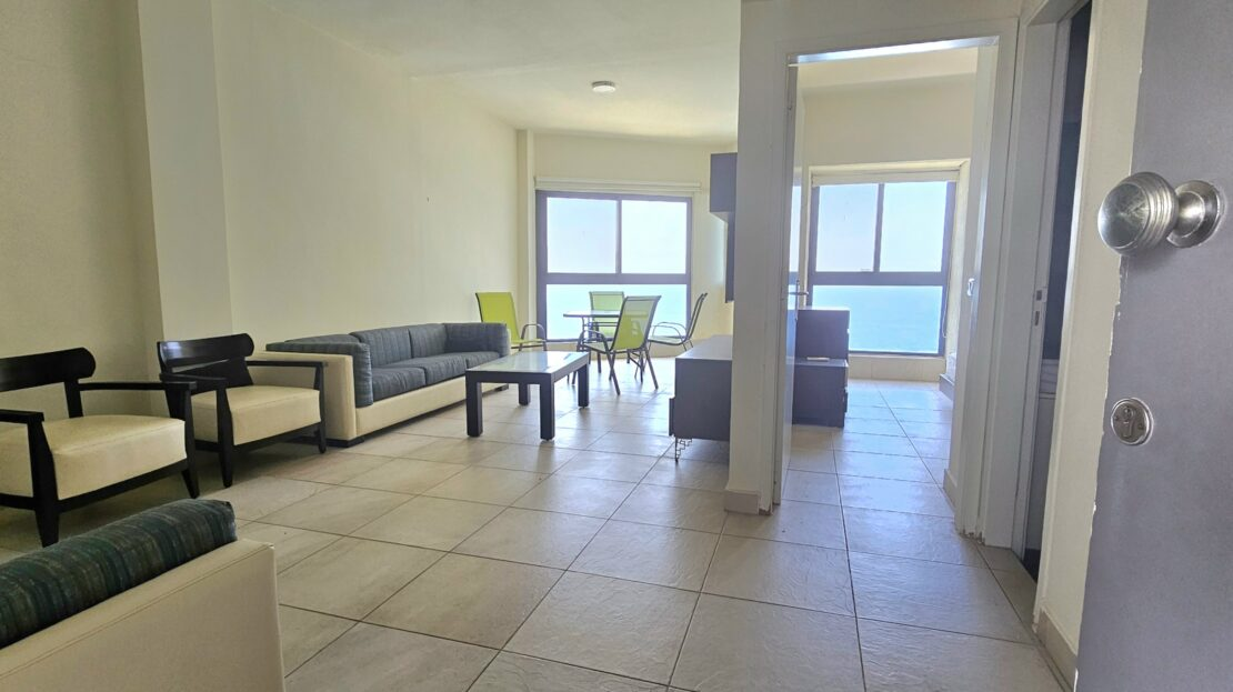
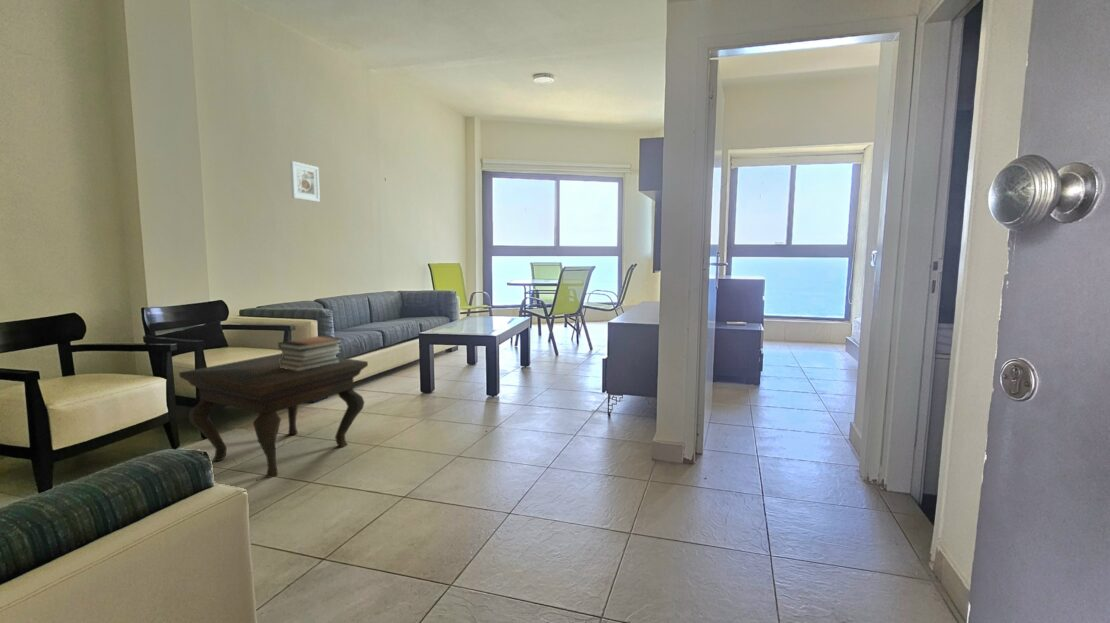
+ book stack [277,335,344,371]
+ side table [178,352,369,479]
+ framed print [289,160,321,203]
